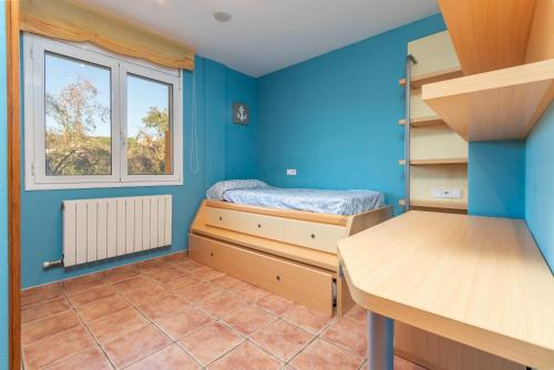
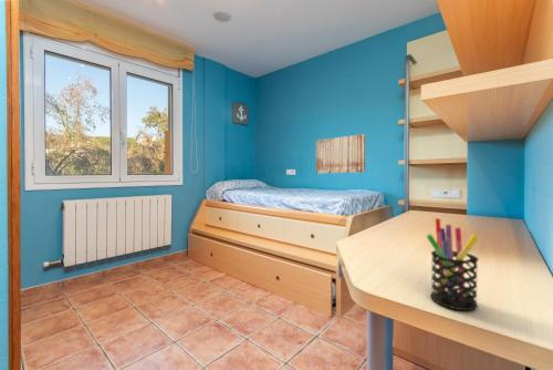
+ pen holder [426,217,480,311]
+ wall art [315,133,366,175]
